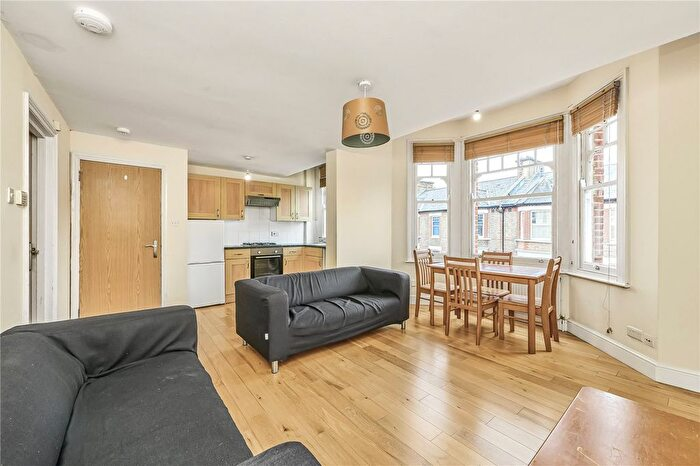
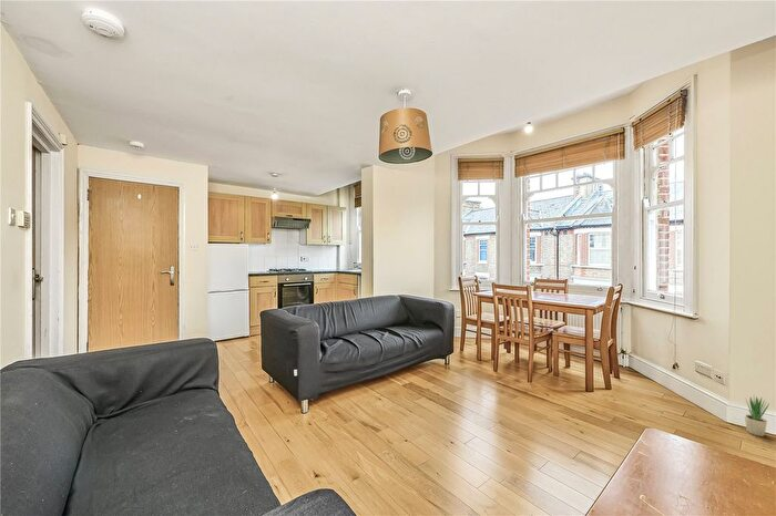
+ potted plant [744,395,770,437]
